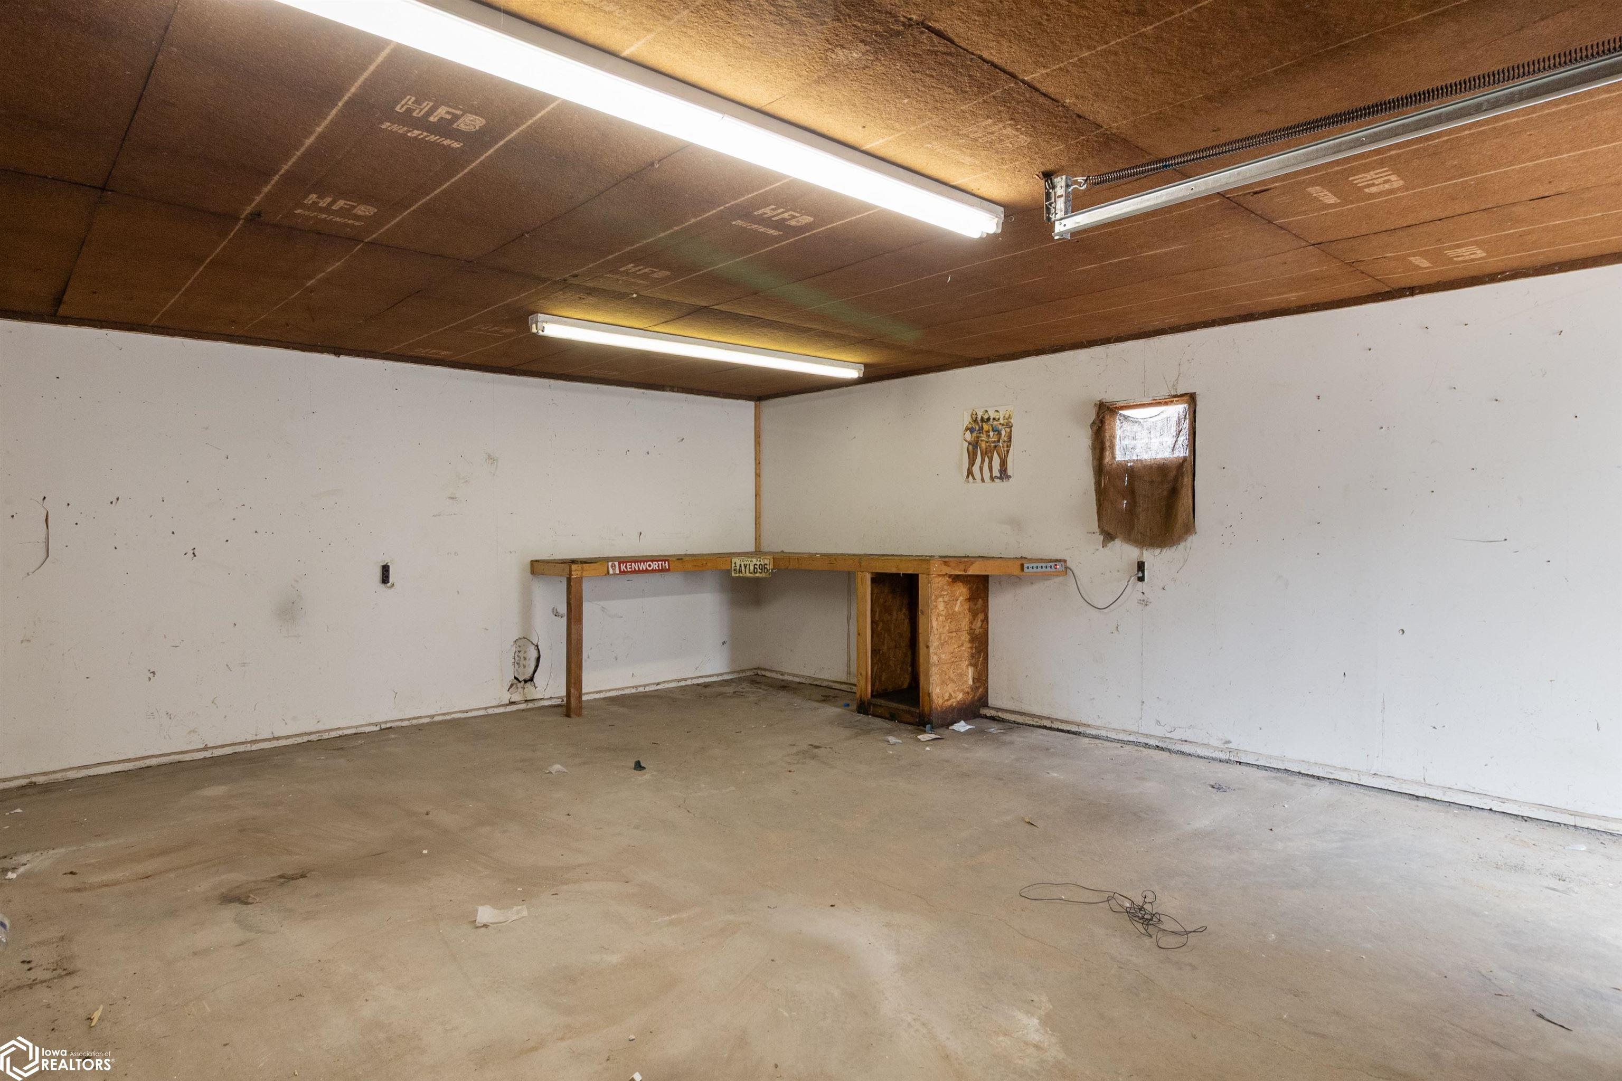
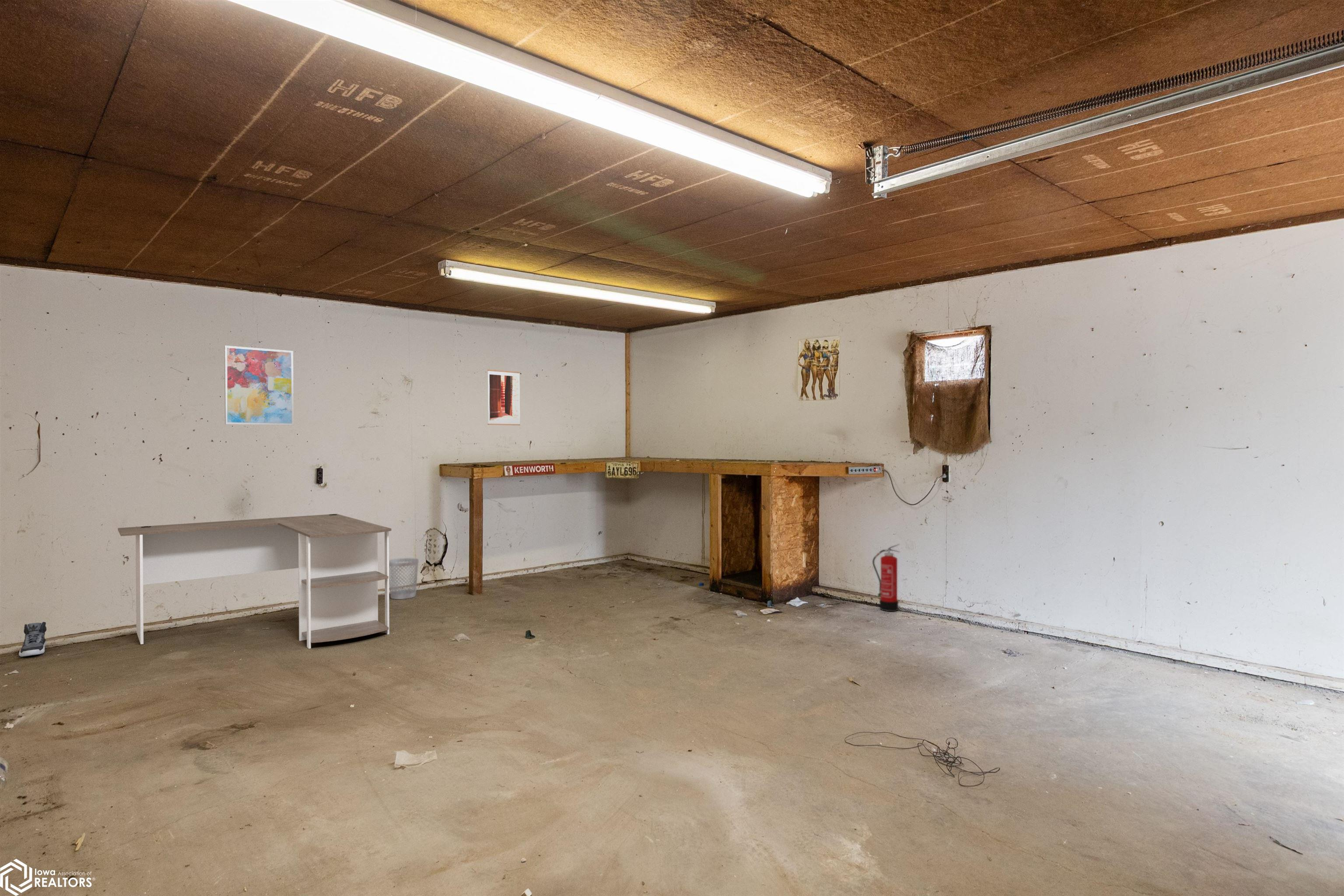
+ wastebasket [389,557,419,600]
+ wall art [487,369,521,426]
+ desk [117,514,392,649]
+ wall art [224,345,294,426]
+ sneaker [18,621,47,657]
+ fire extinguisher [872,544,901,612]
